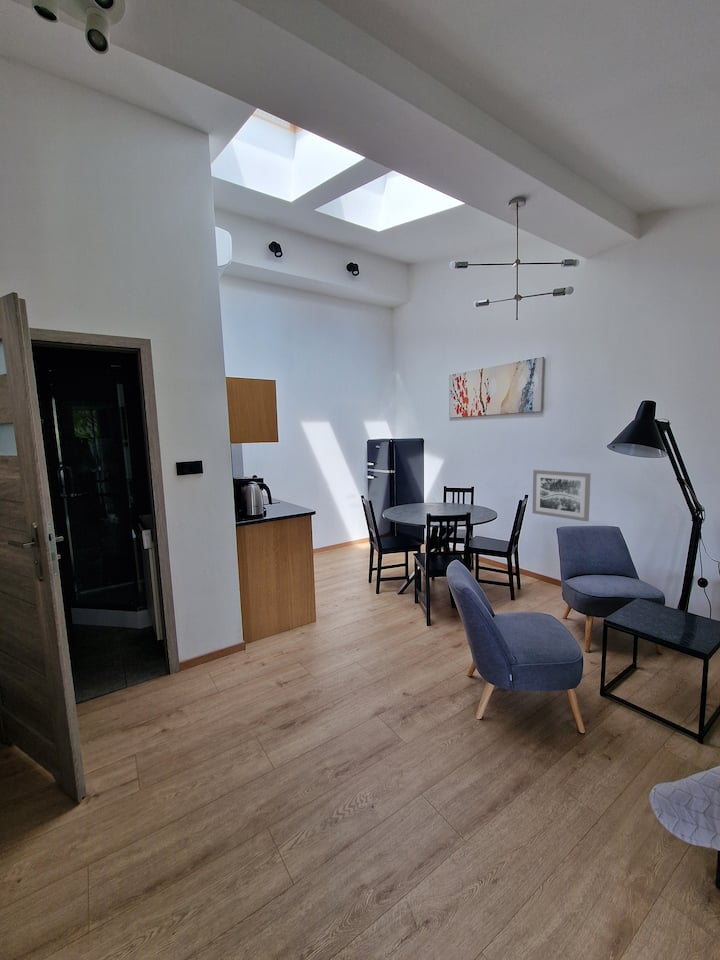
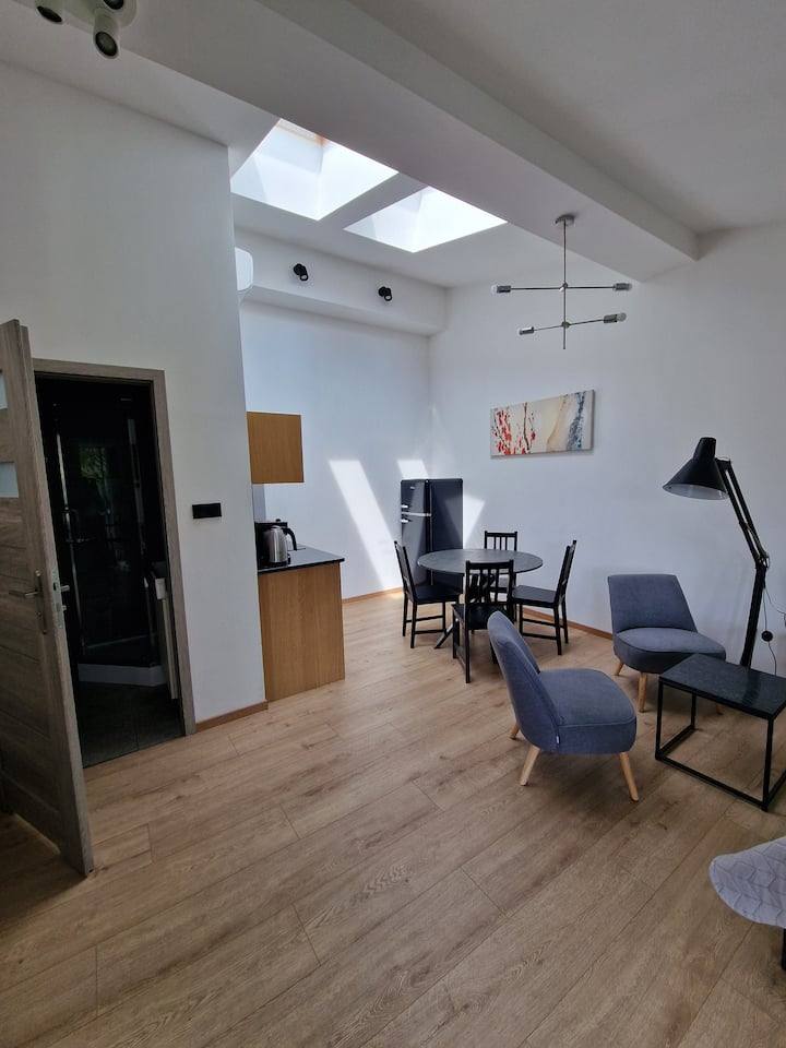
- wall art [532,469,592,522]
